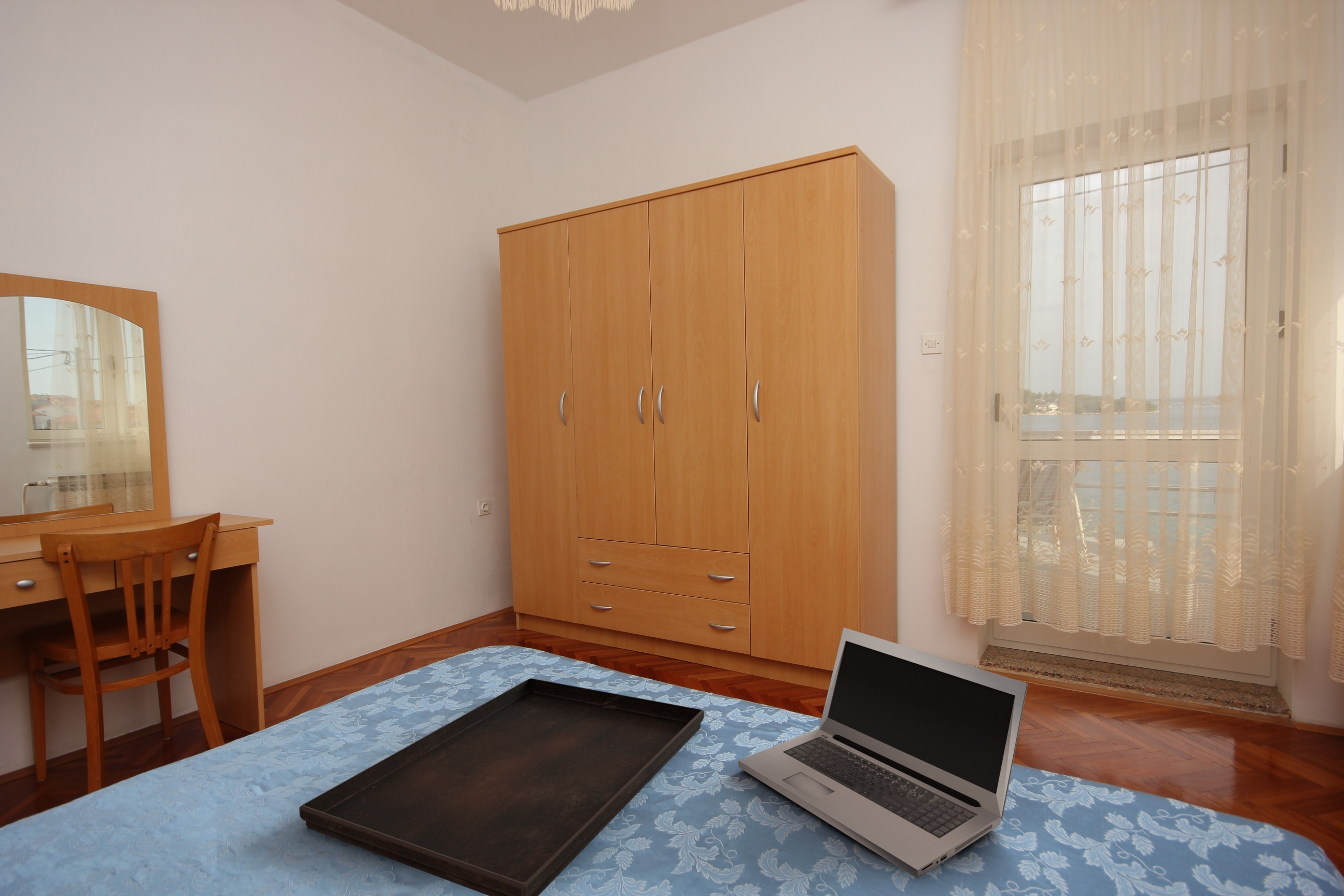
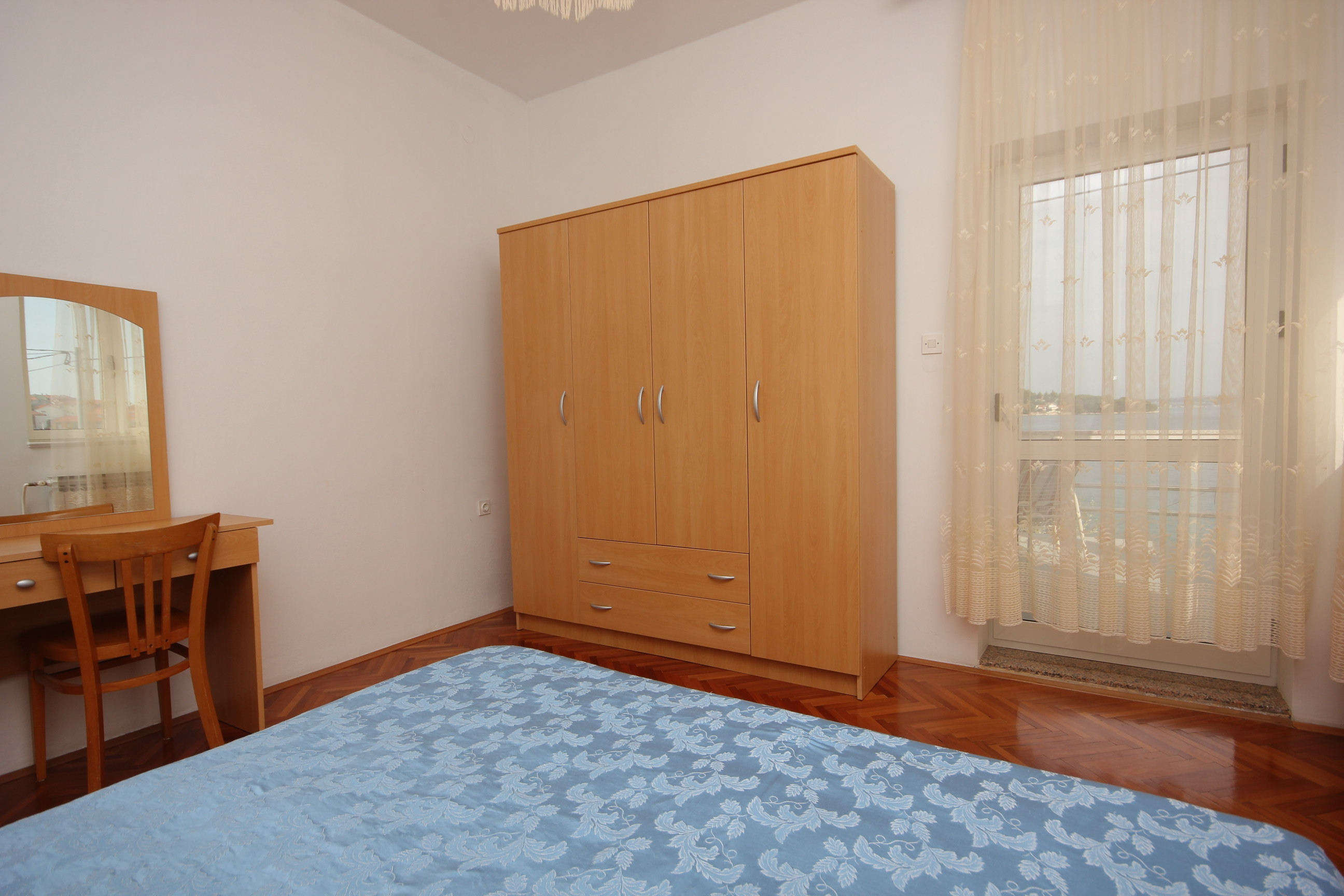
- laptop [738,627,1029,879]
- serving tray [299,678,705,896]
